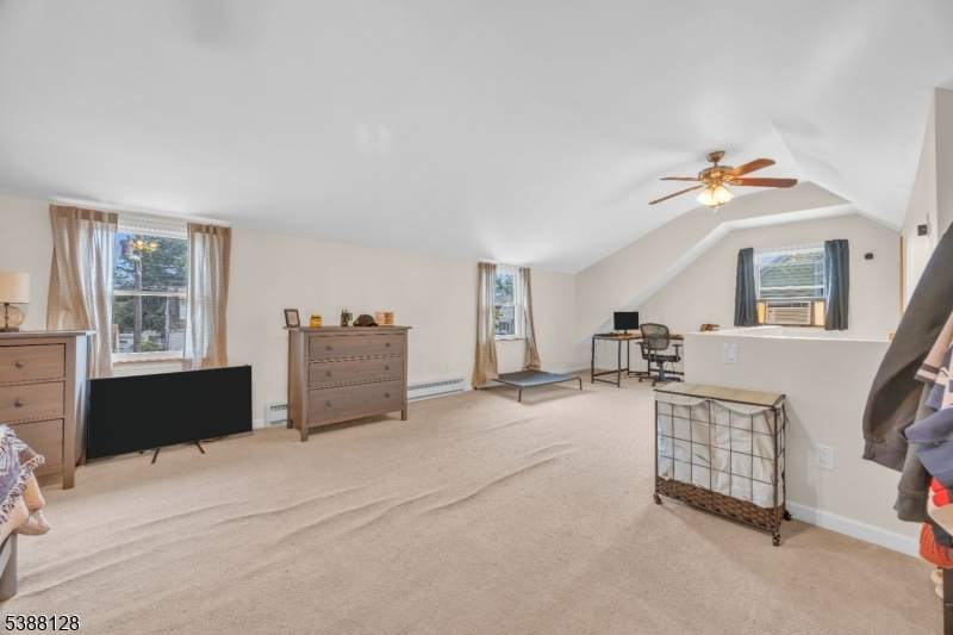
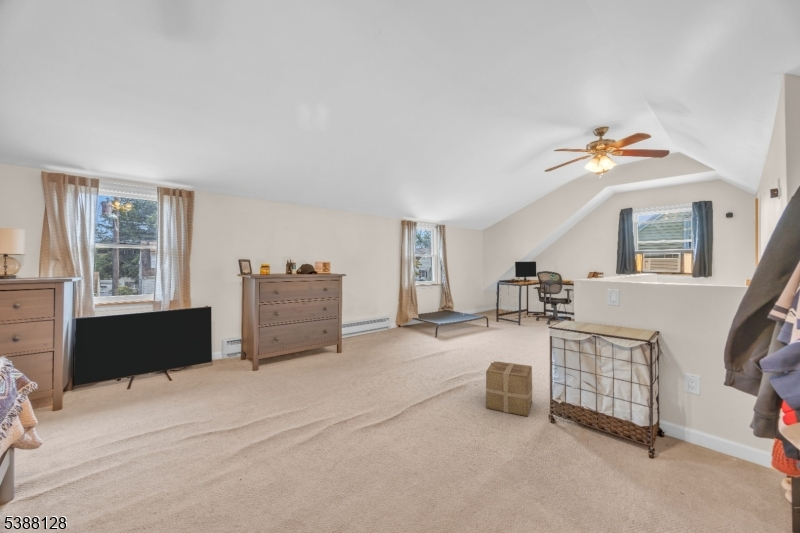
+ cardboard box [485,361,533,417]
